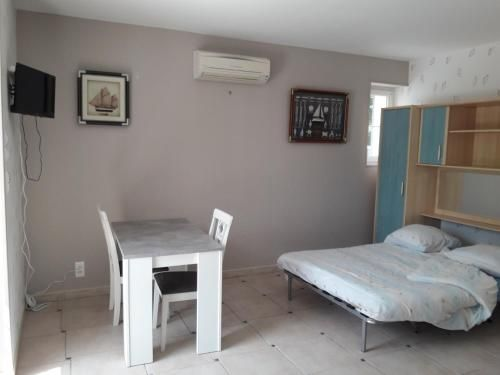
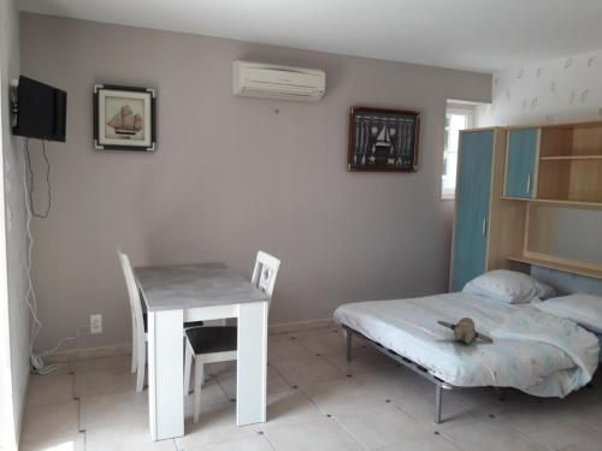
+ teddy bear [436,316,495,344]
